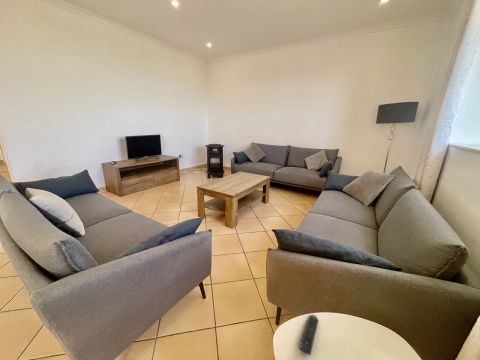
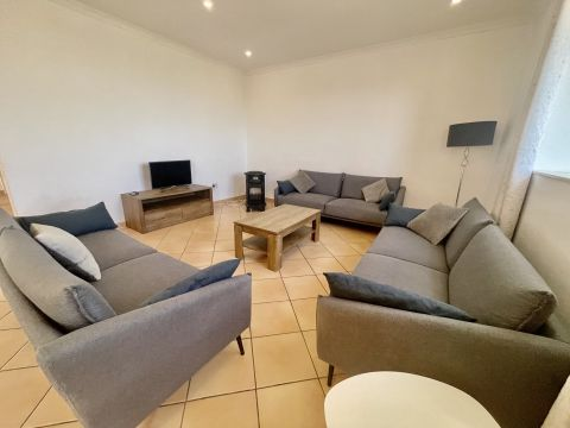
- remote control [298,314,319,356]
